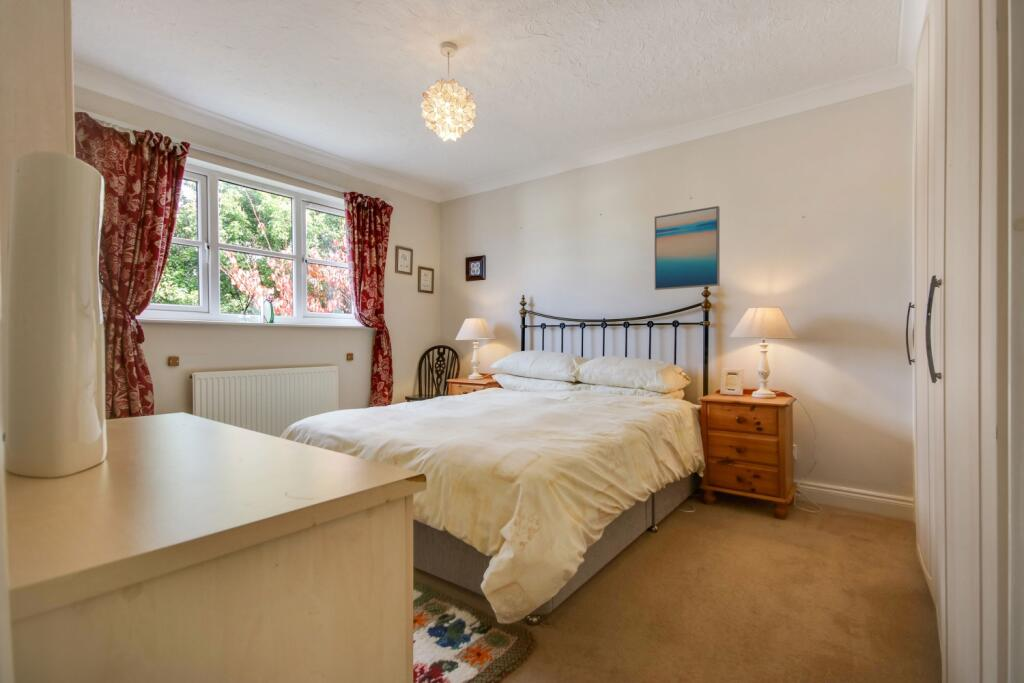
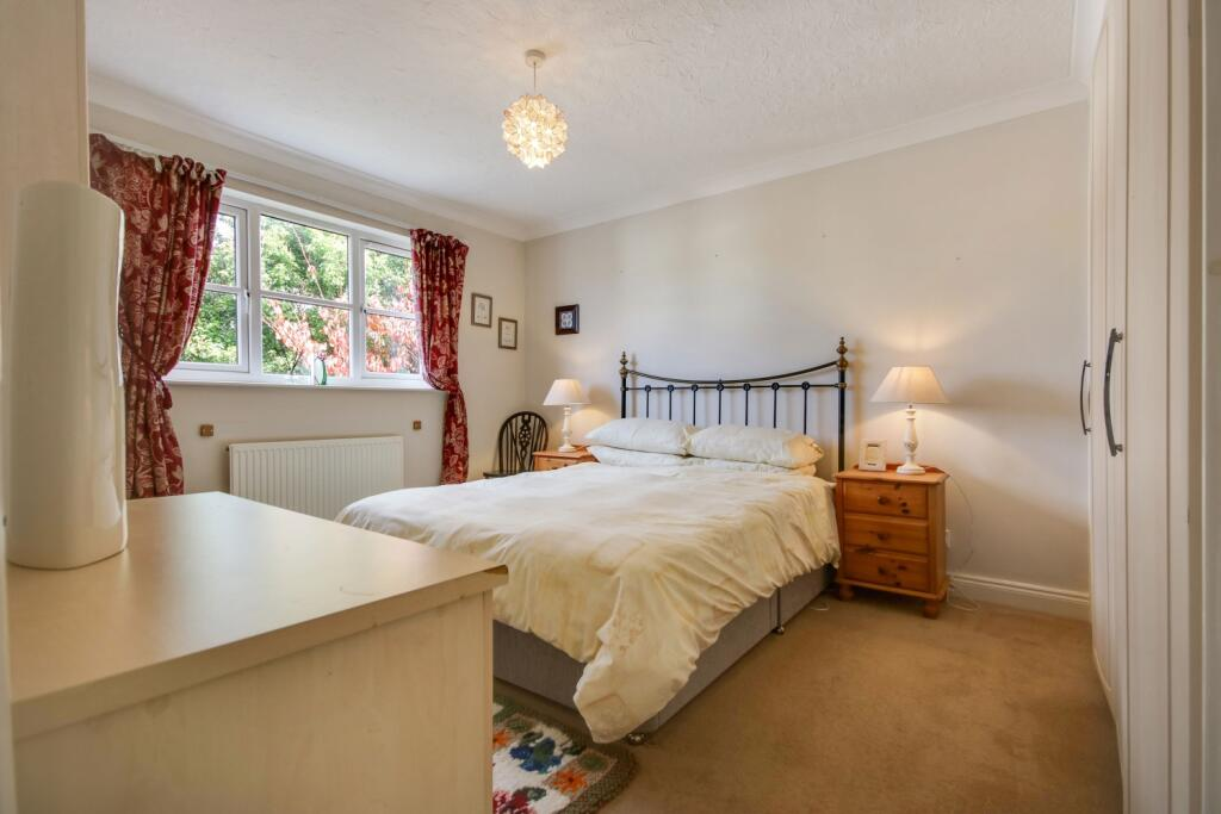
- wall art [654,205,721,291]
